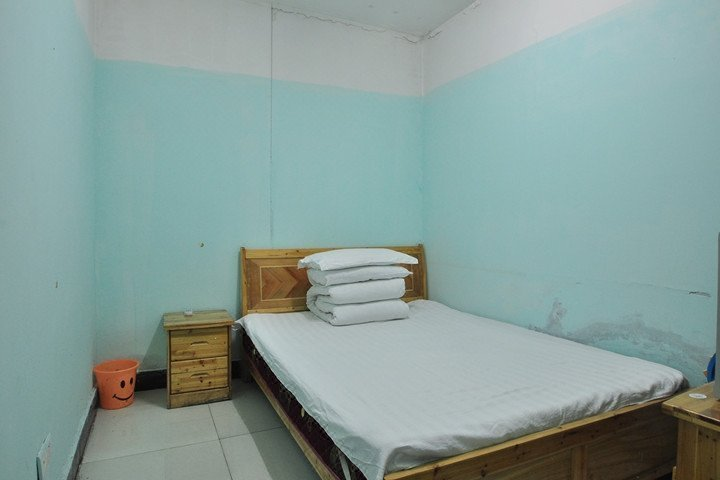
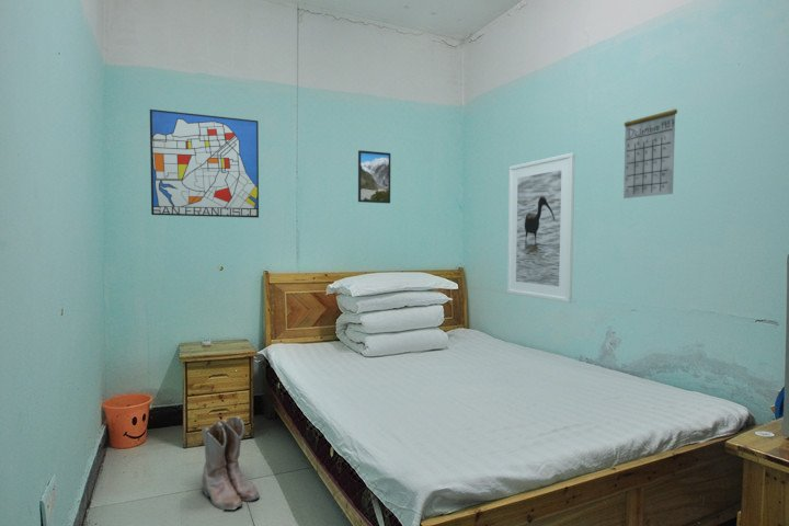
+ calendar [622,108,678,199]
+ boots [201,415,261,511]
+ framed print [357,149,391,204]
+ wall art [149,108,260,219]
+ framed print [506,151,576,304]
